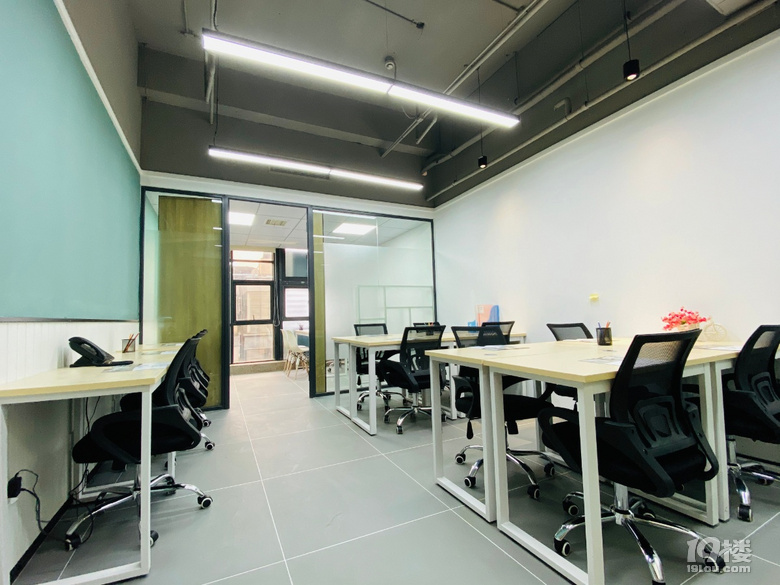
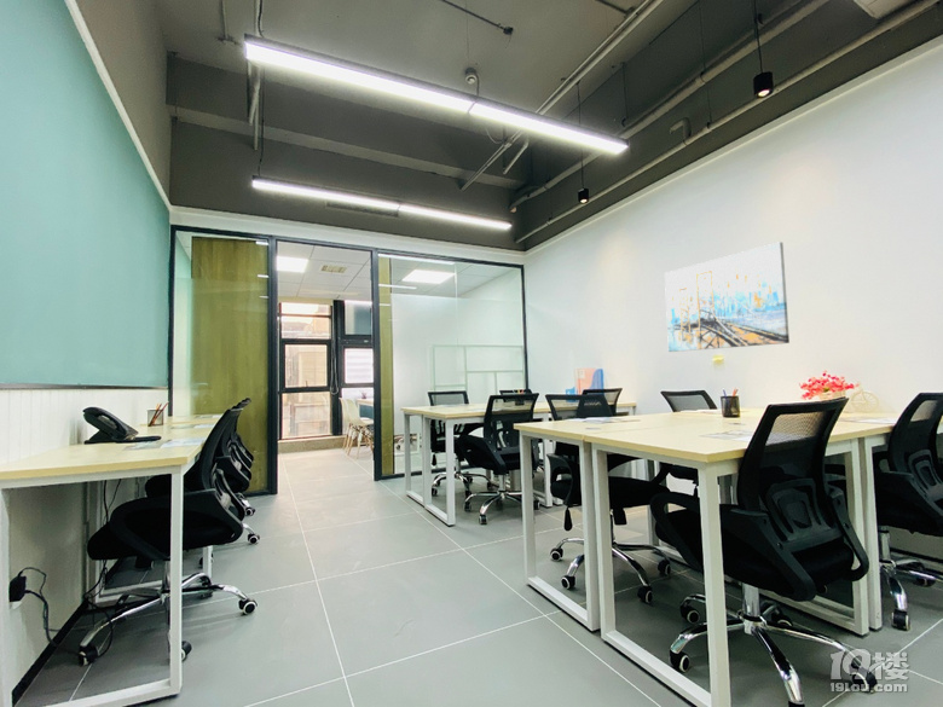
+ wall art [664,241,791,353]
